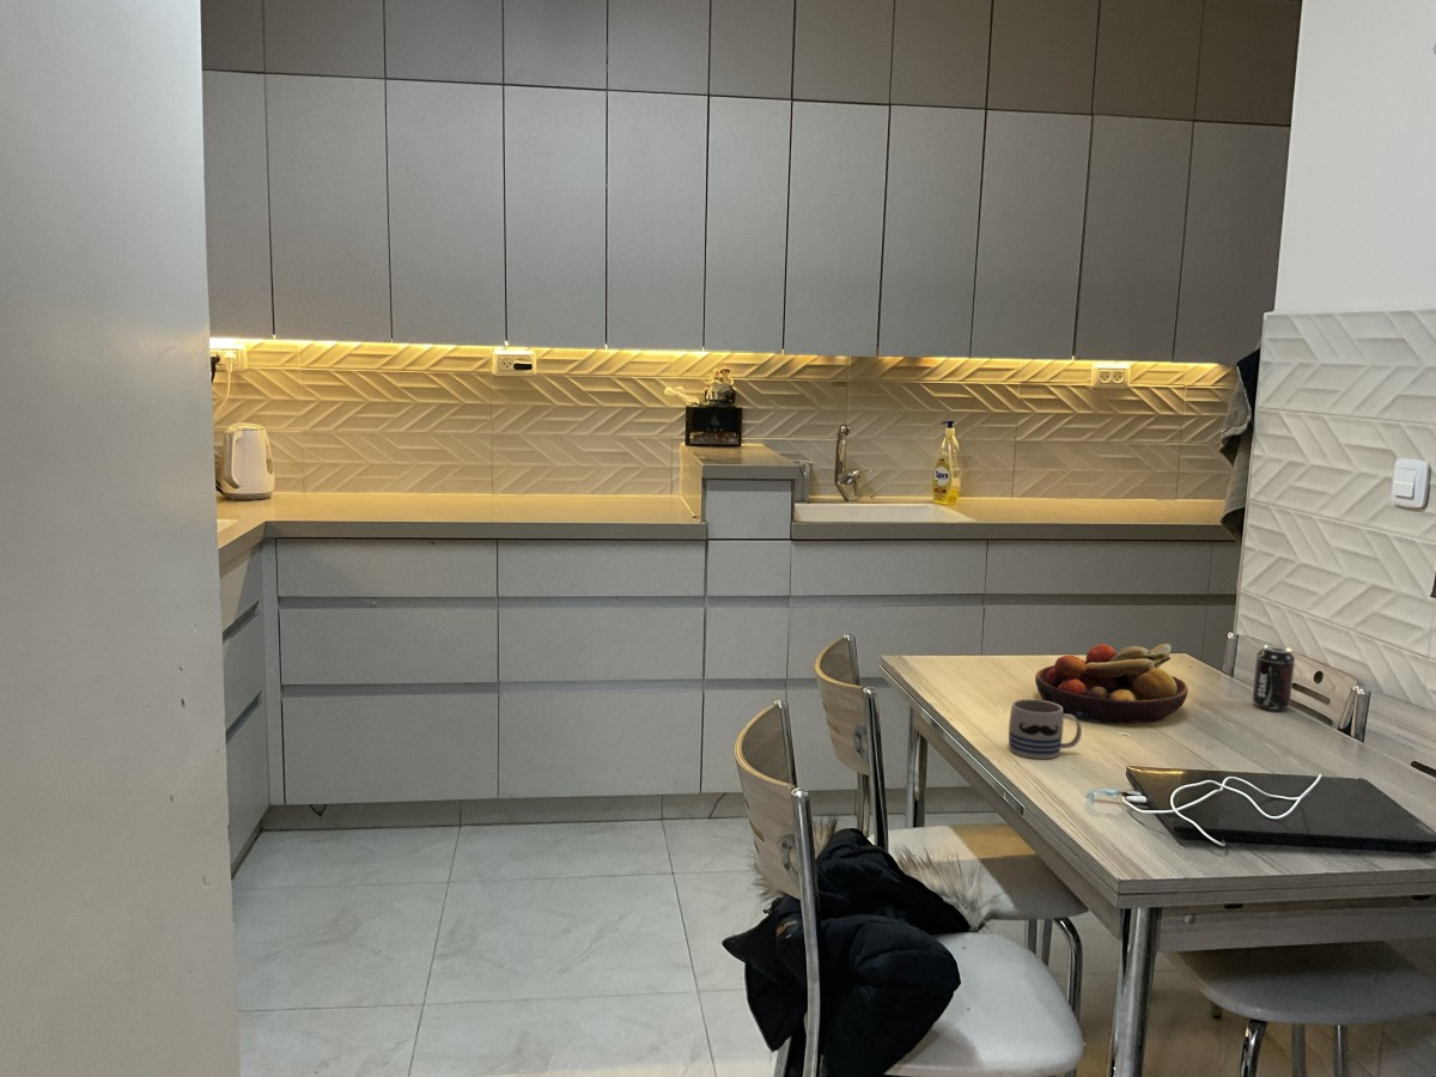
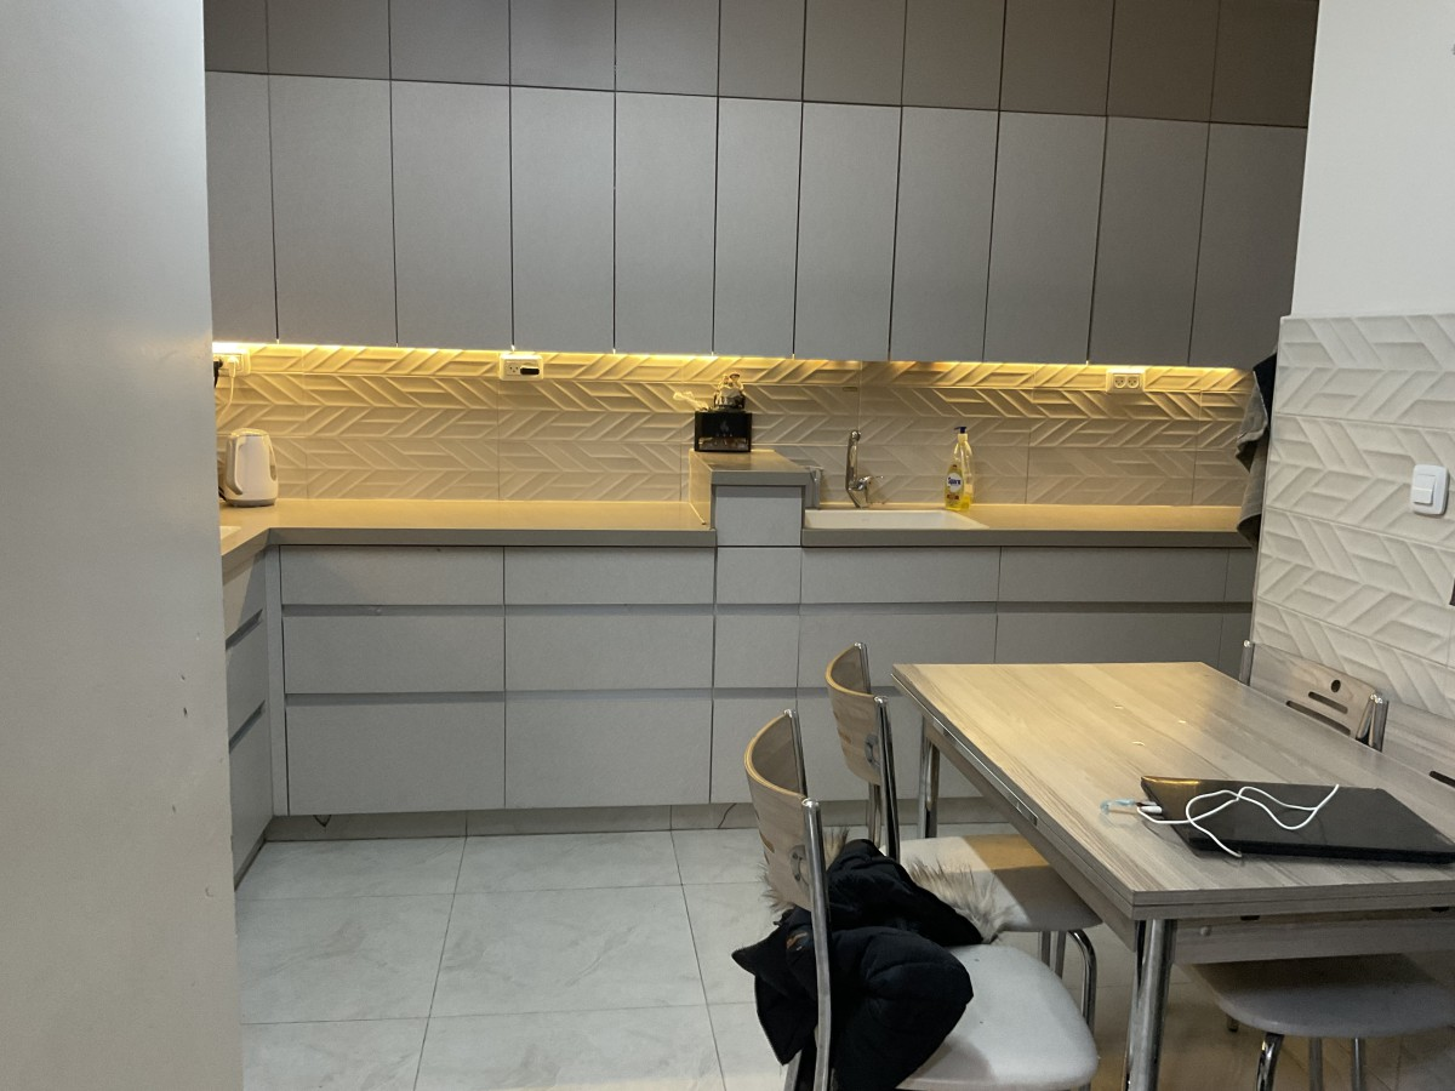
- beverage can [1252,644,1296,711]
- mug [1008,698,1083,760]
- fruit bowl [1034,643,1189,725]
